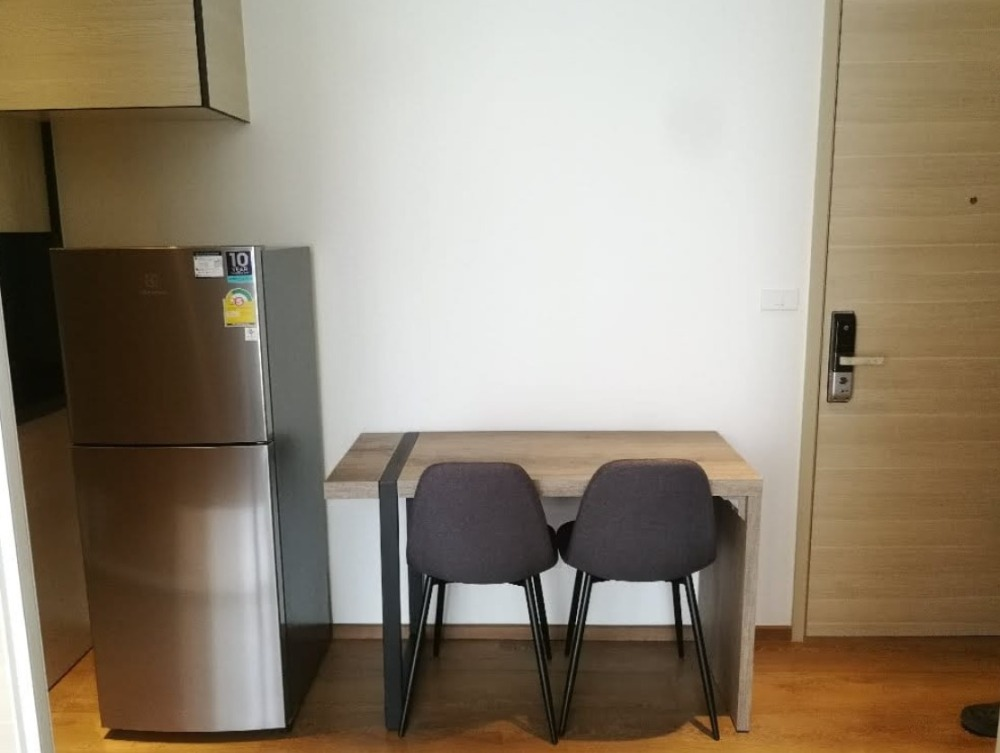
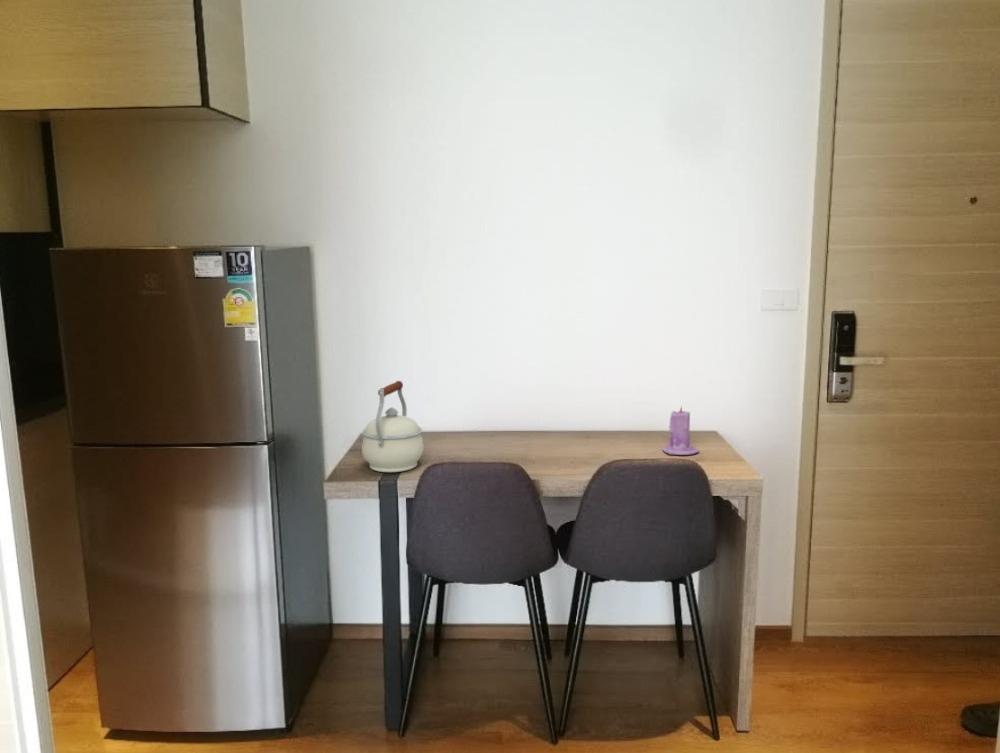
+ kettle [361,380,425,473]
+ candle [661,404,700,456]
